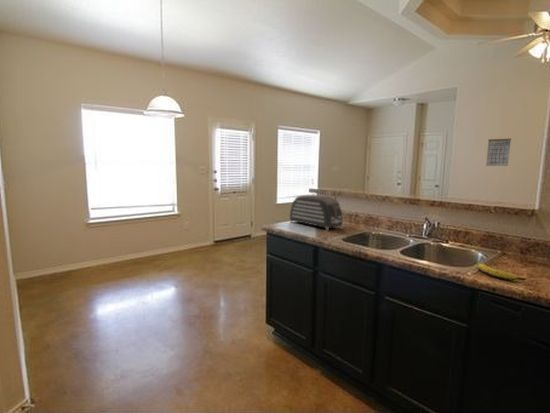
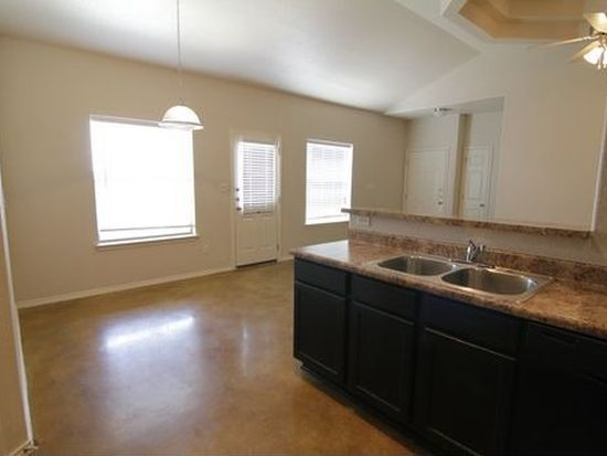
- banana [477,263,528,281]
- calendar [485,138,512,167]
- toaster [289,194,344,231]
